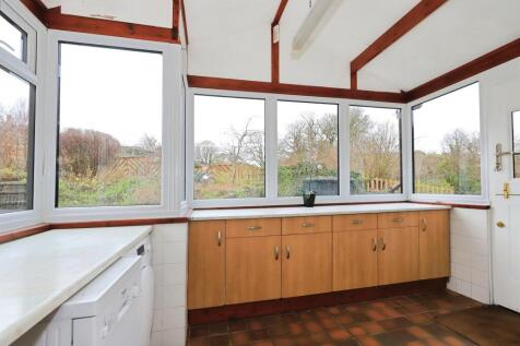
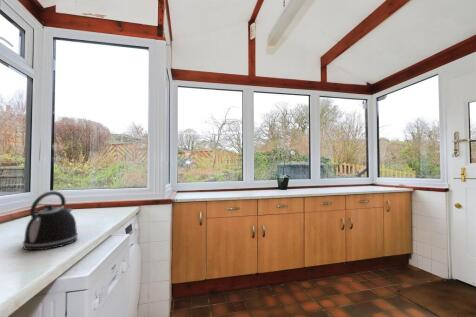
+ kettle [22,190,79,251]
